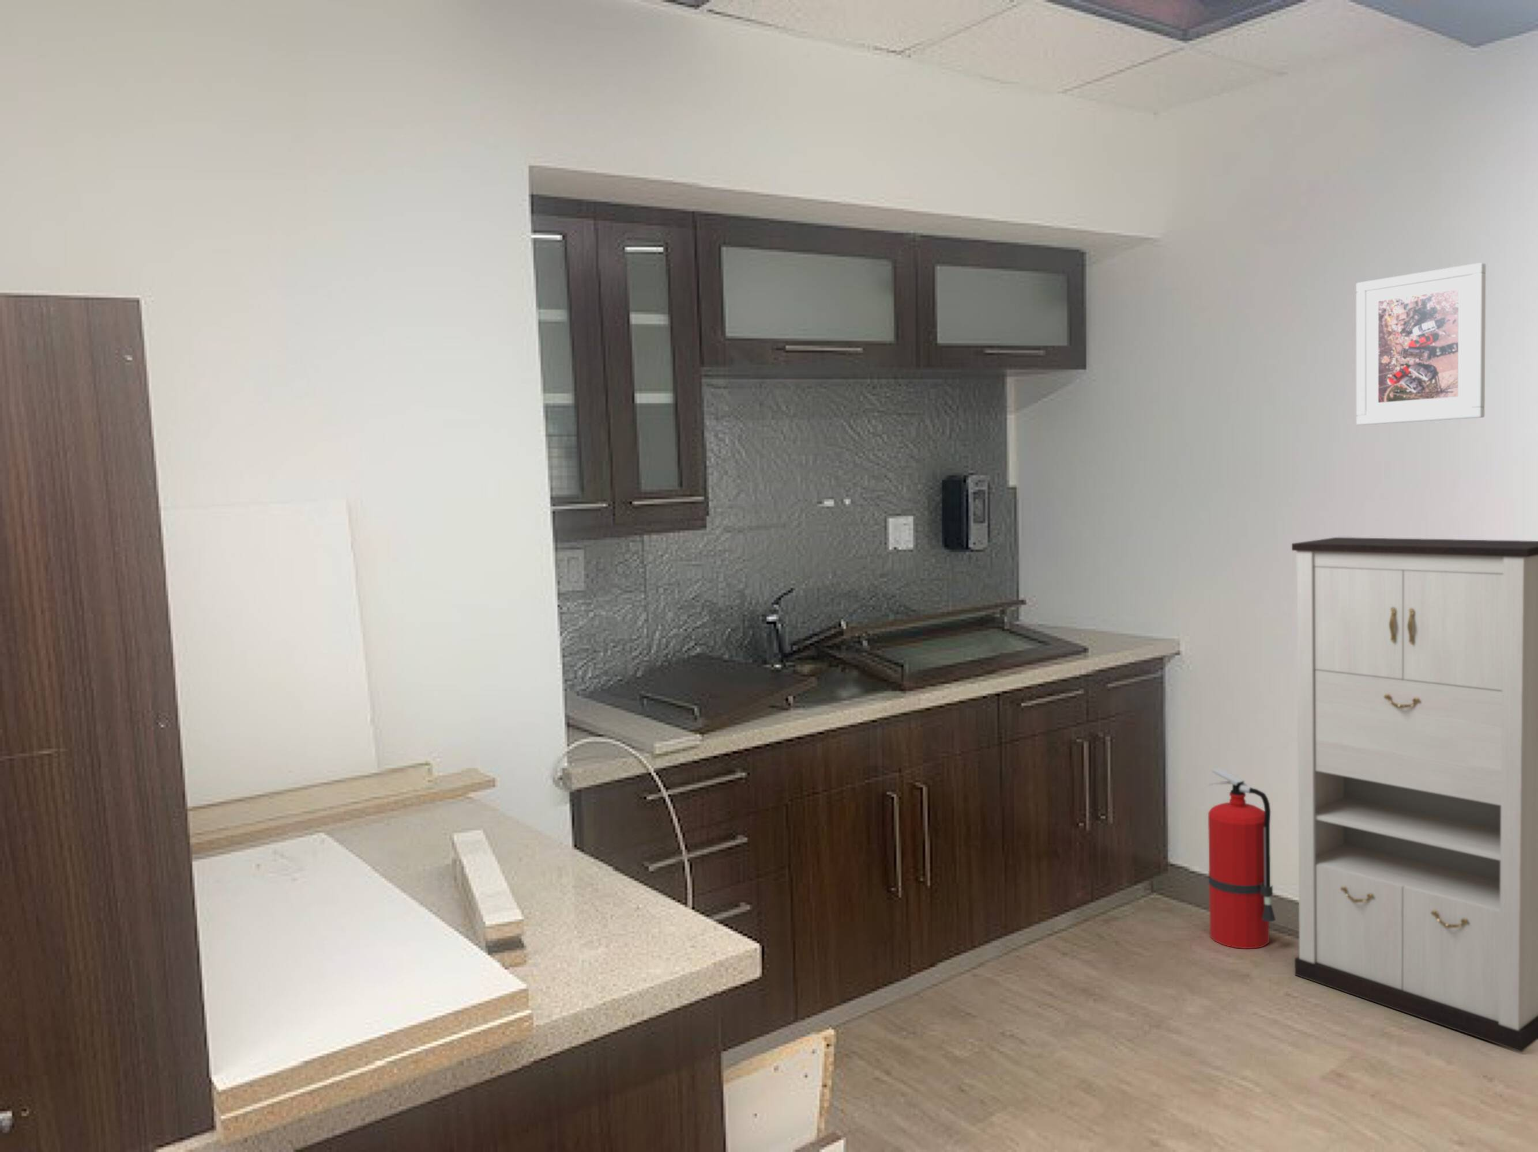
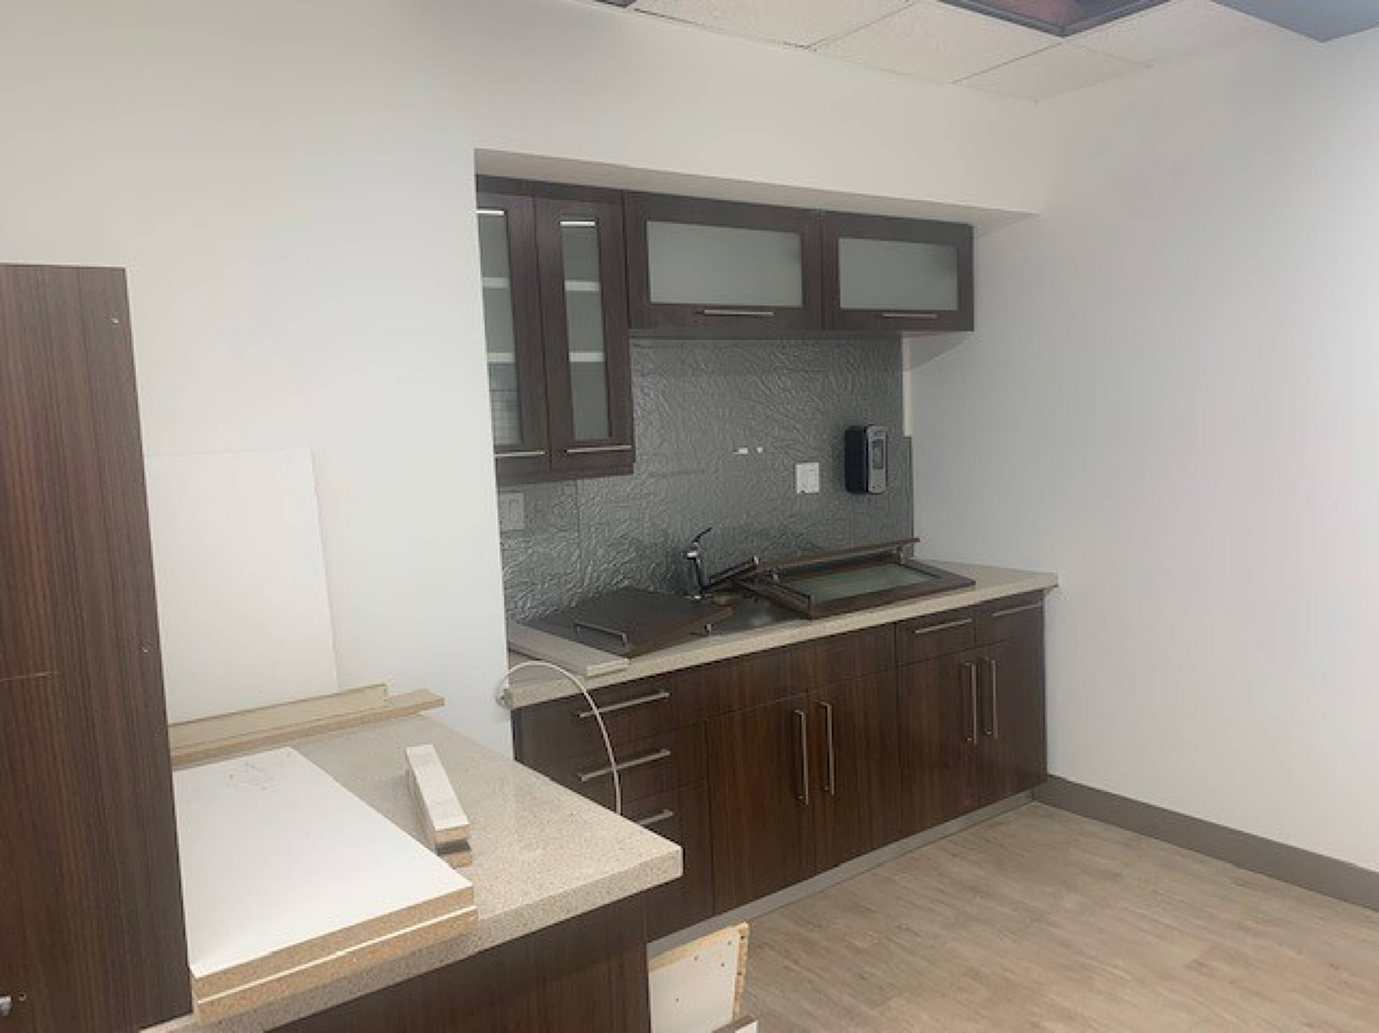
- fire extinguisher [1207,767,1276,949]
- cabinet [1291,537,1538,1053]
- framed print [1356,263,1486,426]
